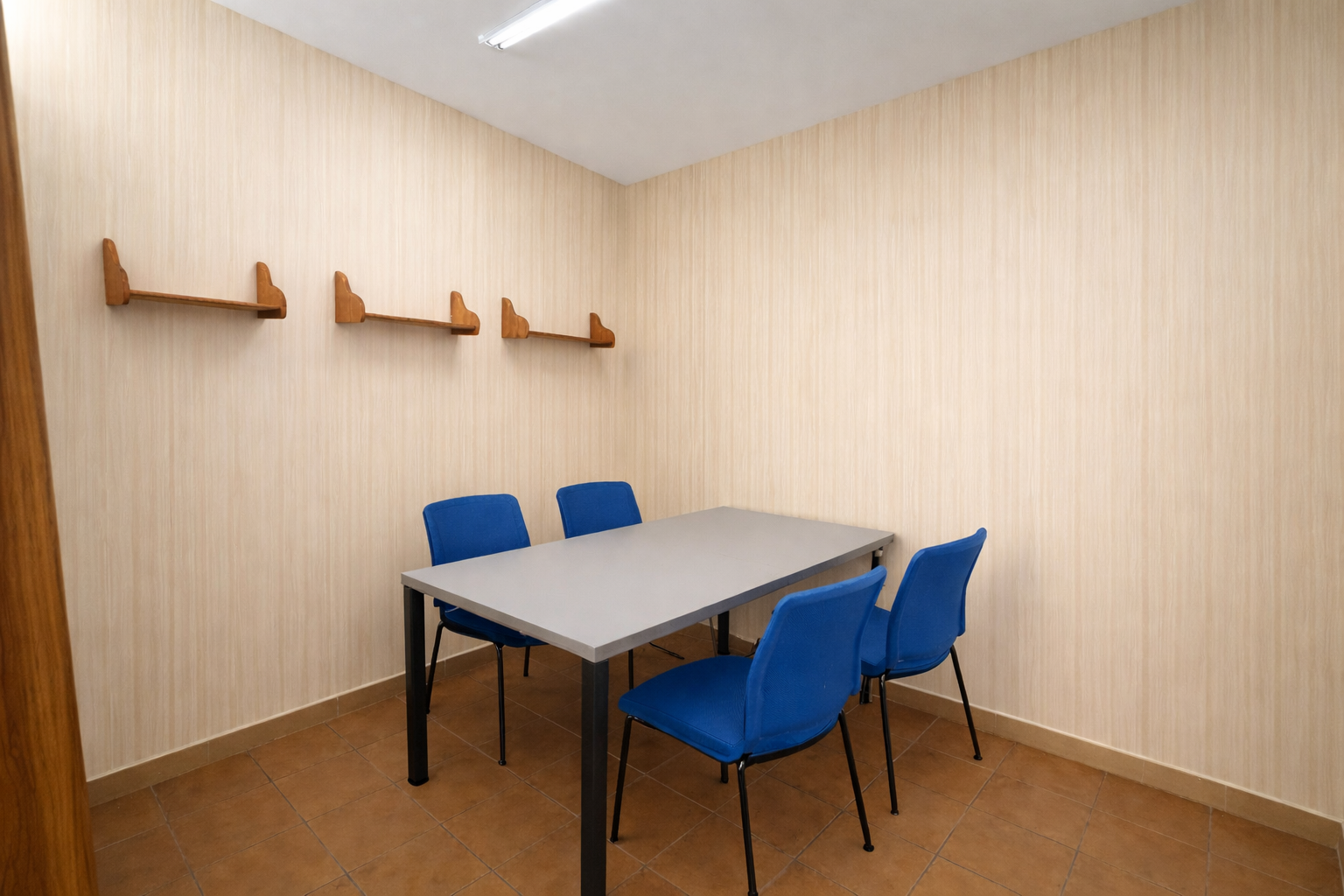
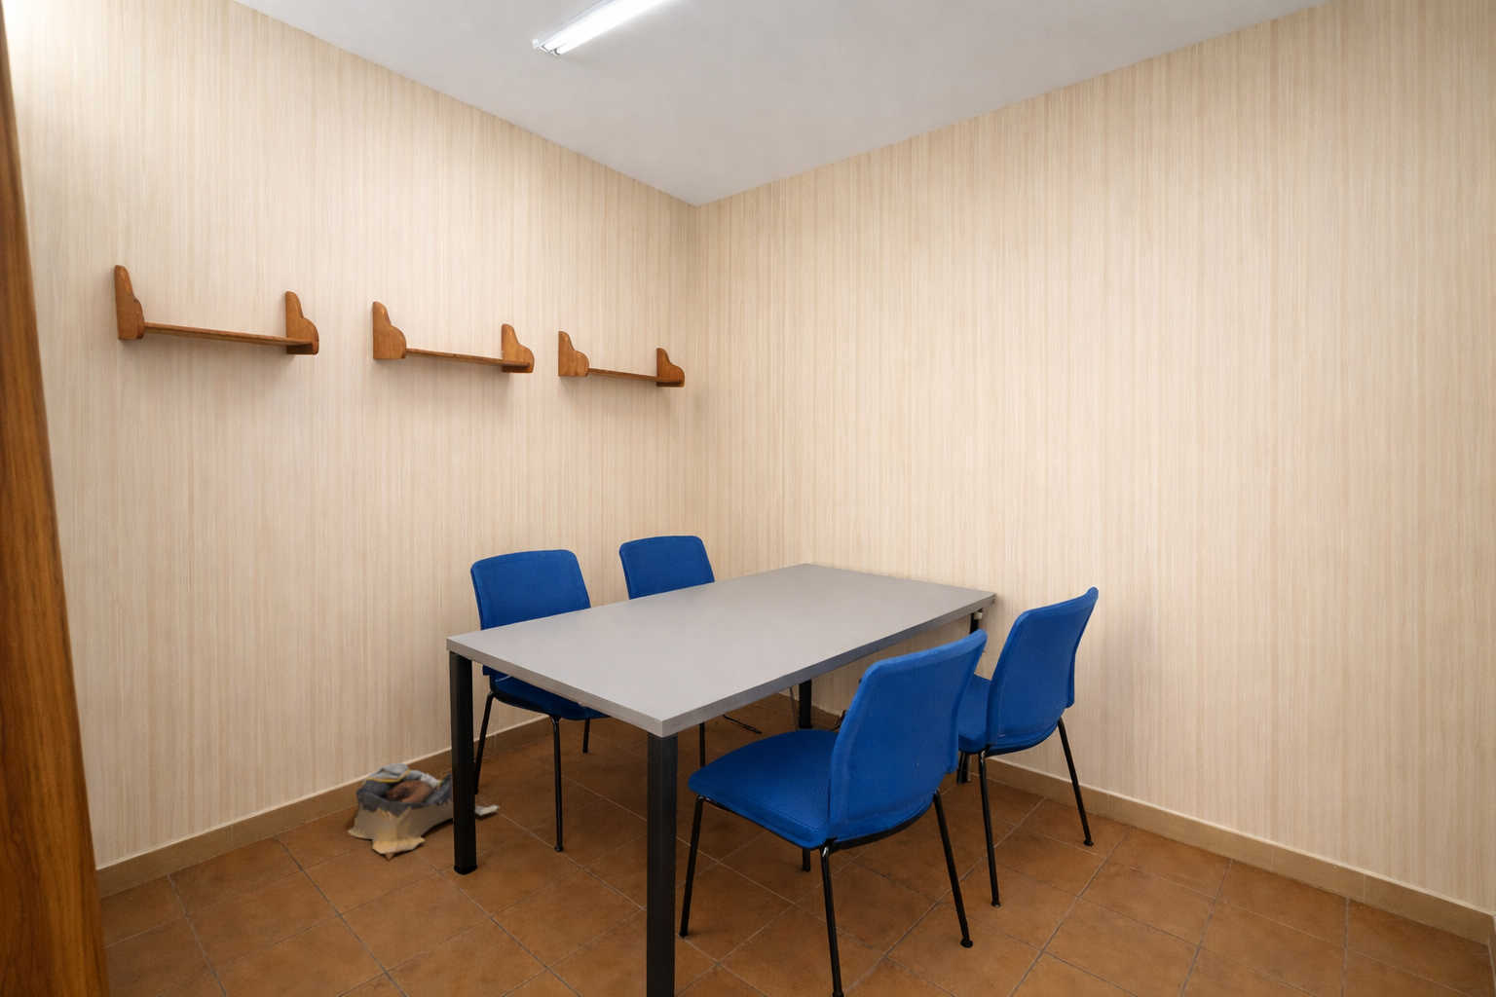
+ bag [346,762,500,861]
